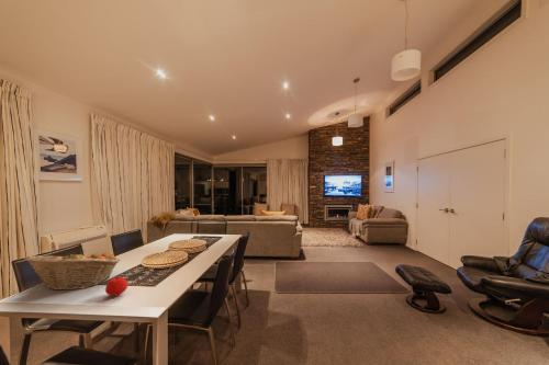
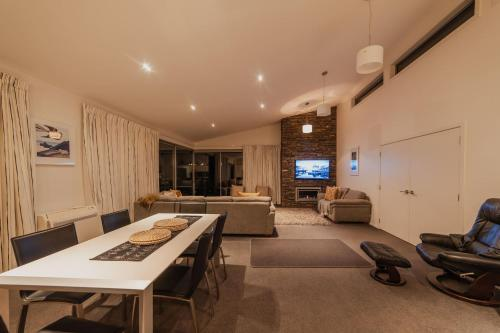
- apple [104,276,128,297]
- fruit basket [23,249,122,292]
